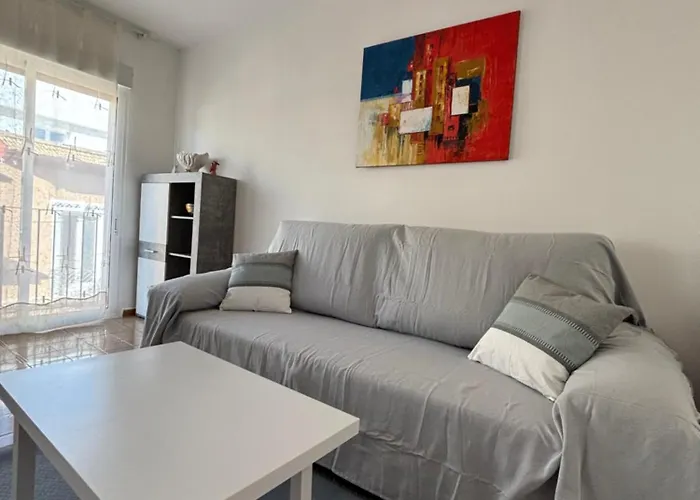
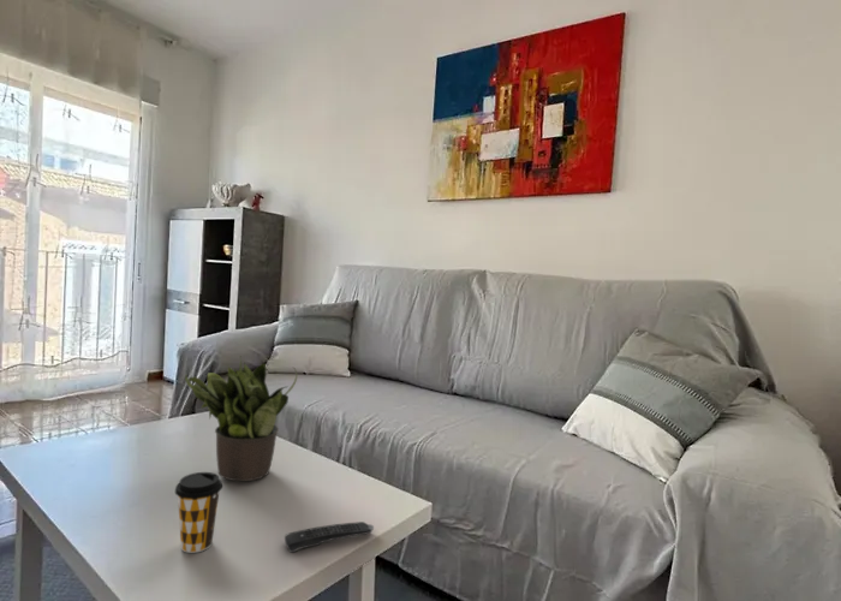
+ coffee cup [174,471,223,554]
+ remote control [284,520,375,553]
+ potted plant [184,357,298,482]
